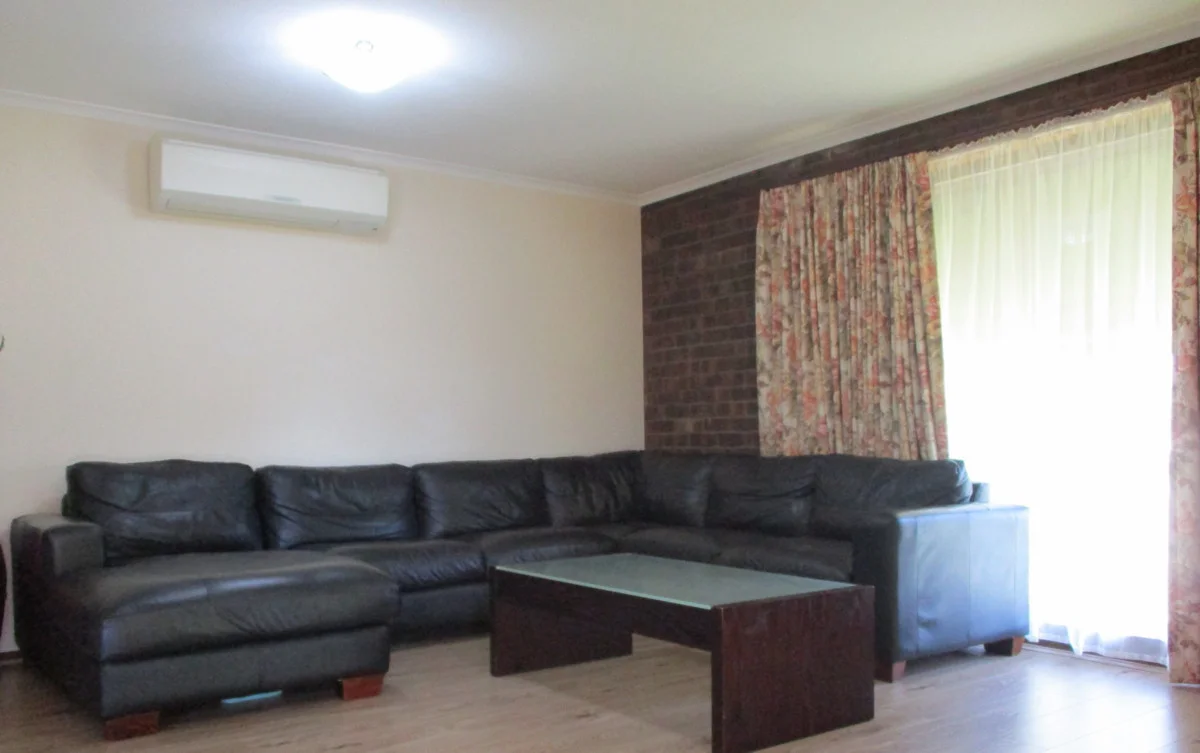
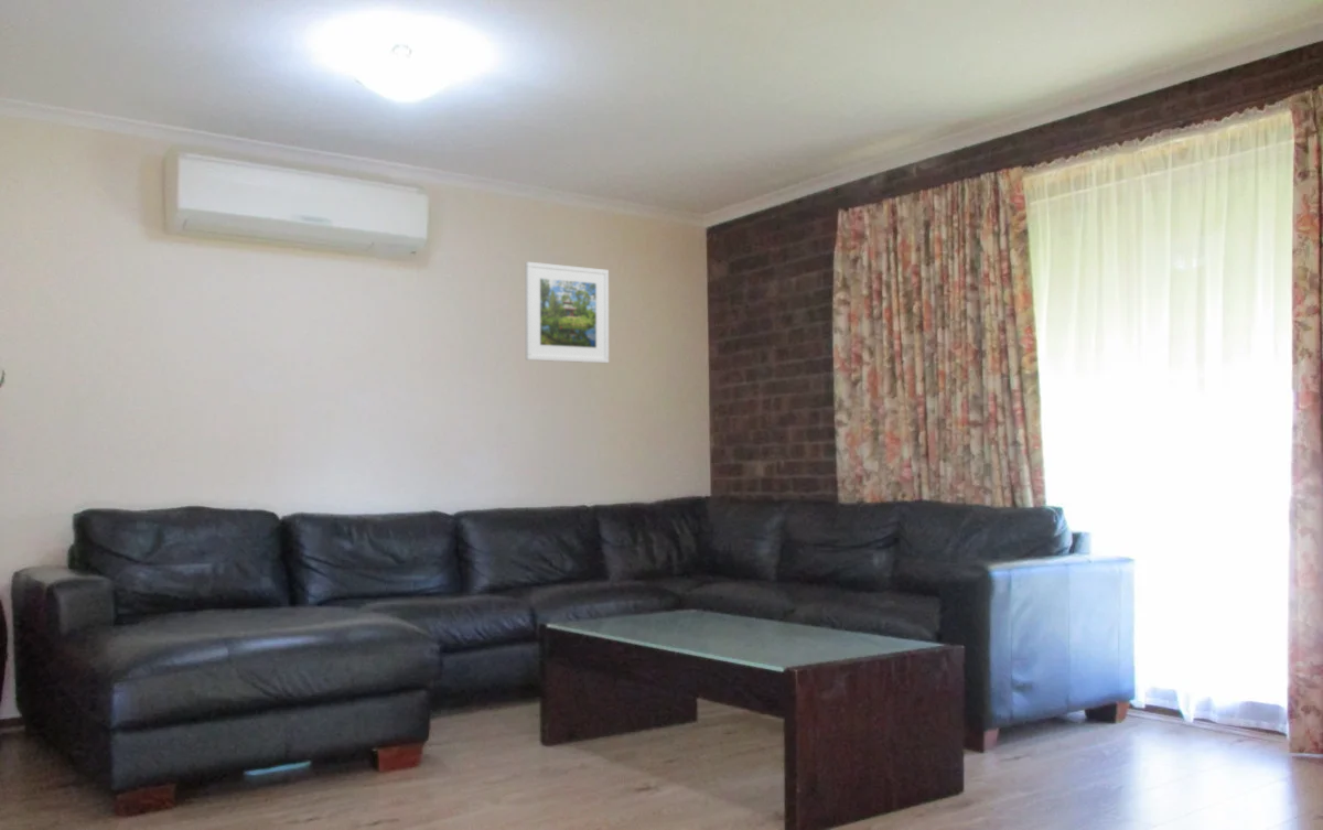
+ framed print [525,261,610,364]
